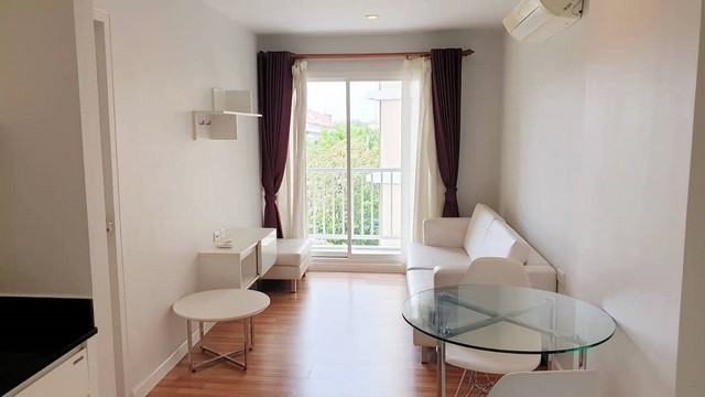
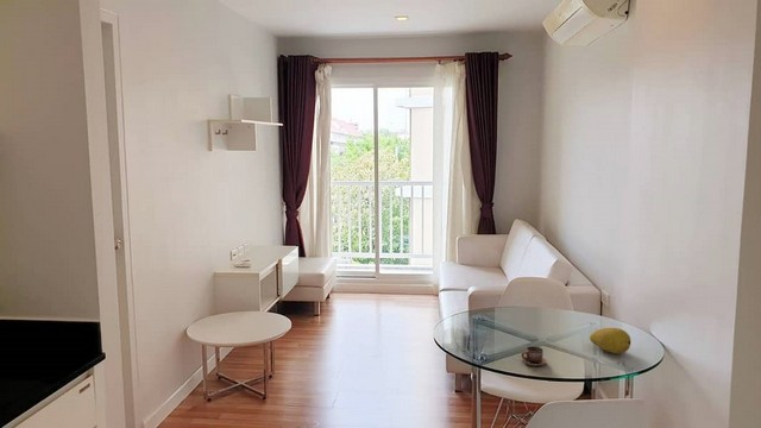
+ fruit [589,327,631,354]
+ cup [521,346,548,367]
